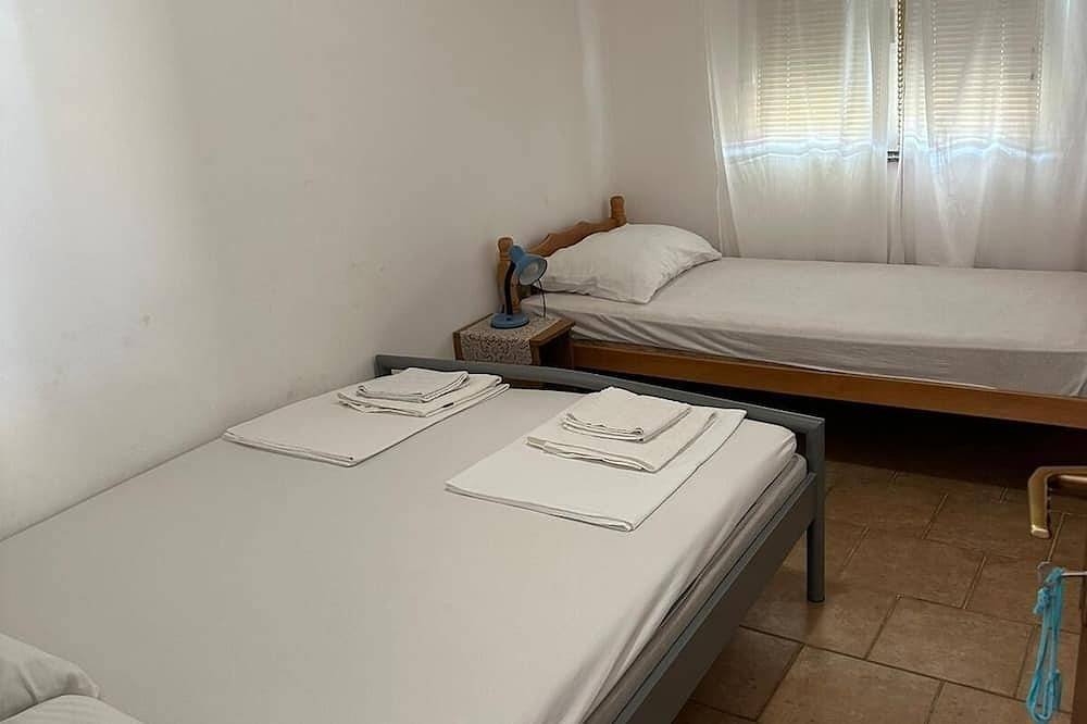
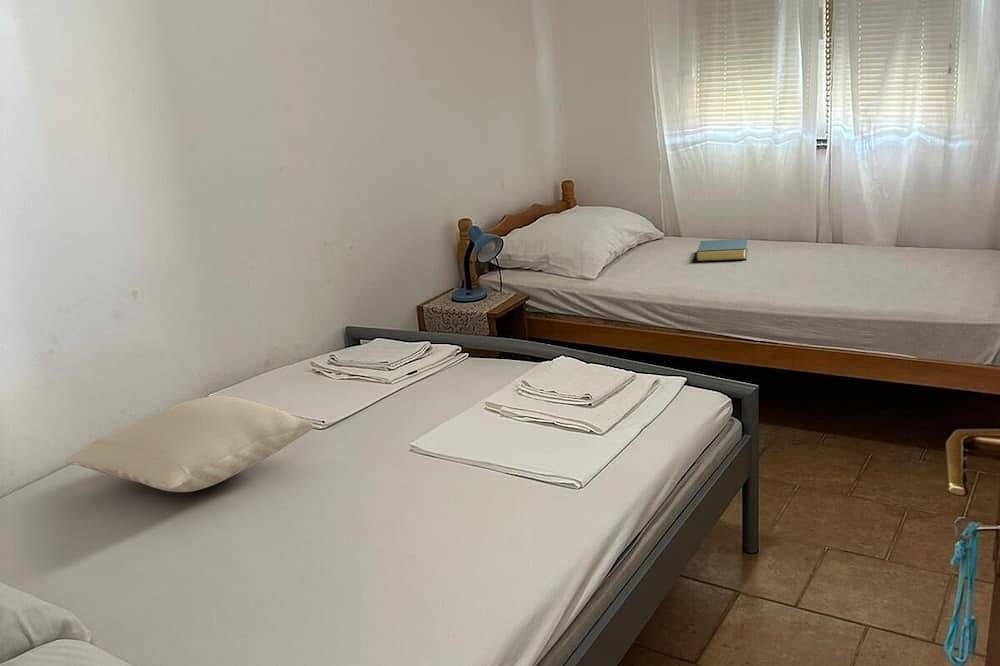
+ pillow [64,395,314,493]
+ hardback book [695,238,748,262]
